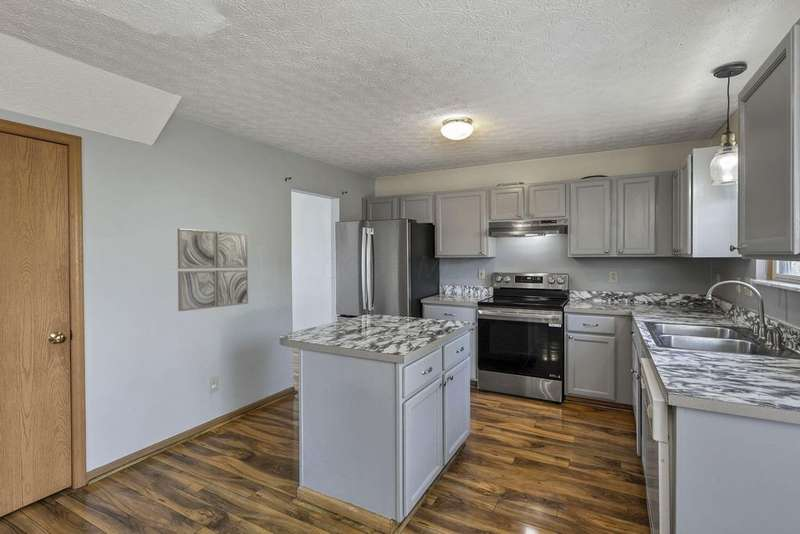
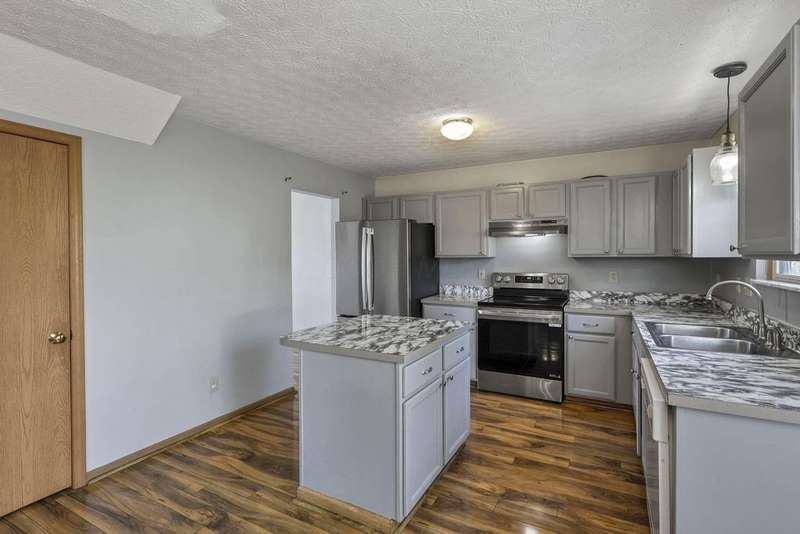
- wall art [177,228,249,312]
